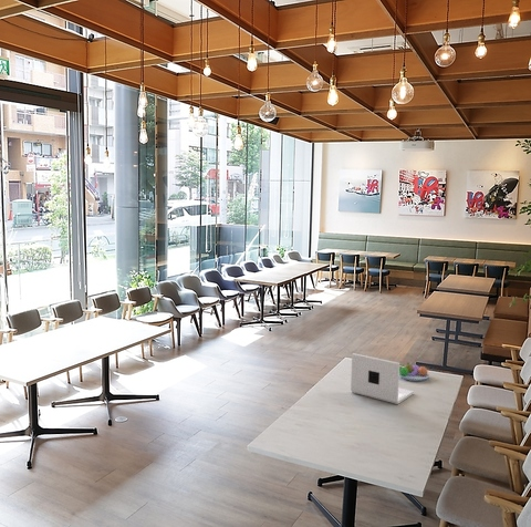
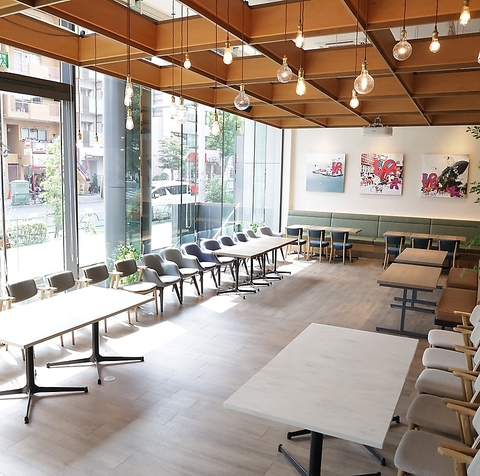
- fruit bowl [399,362,430,382]
- laptop [350,352,415,405]
